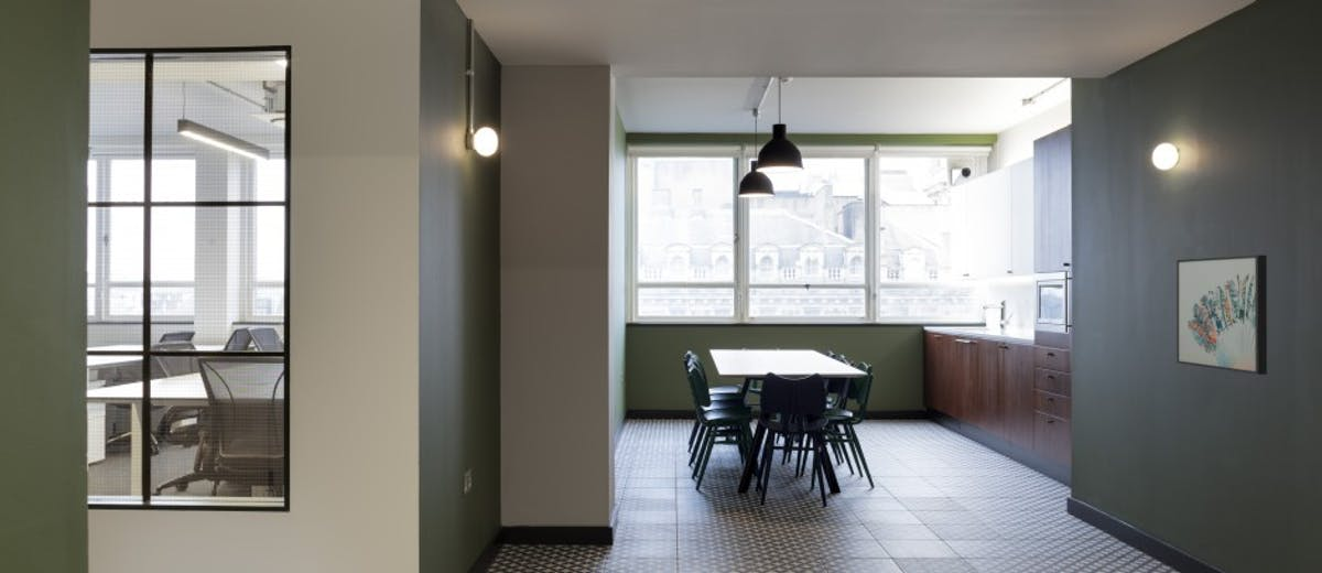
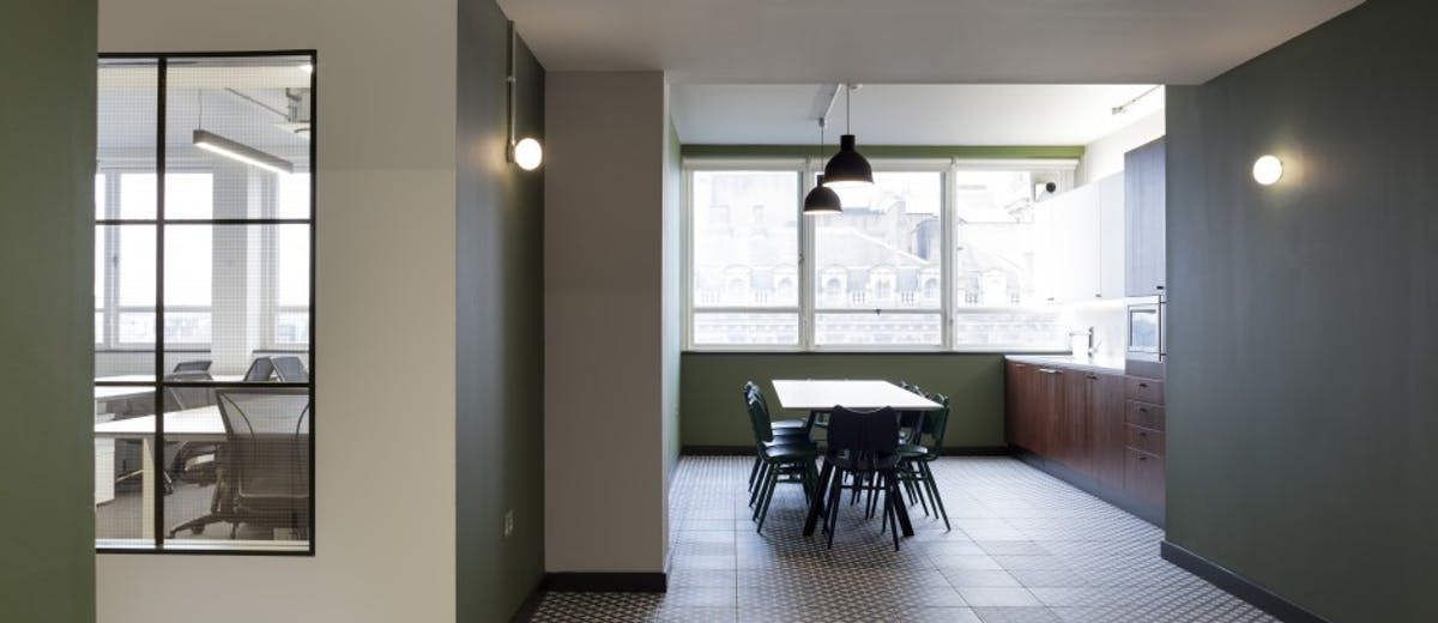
- wall art [1175,255,1268,376]
